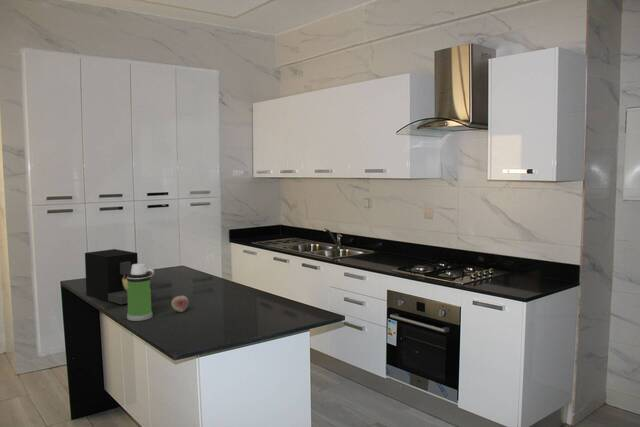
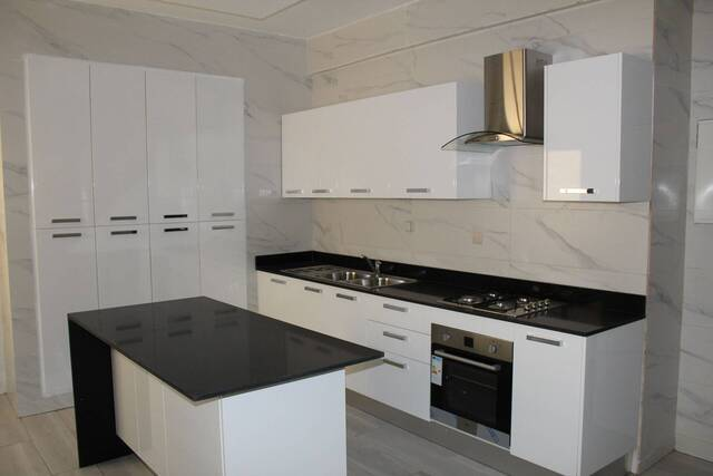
- coffee maker [84,248,153,305]
- fruit [170,294,189,313]
- water bottle [126,263,155,322]
